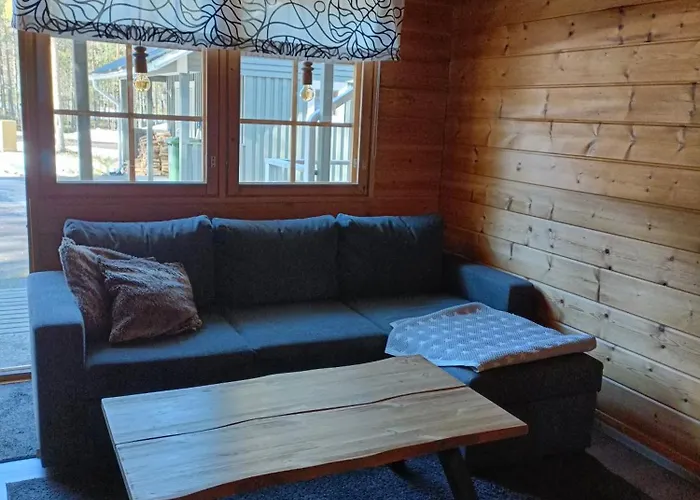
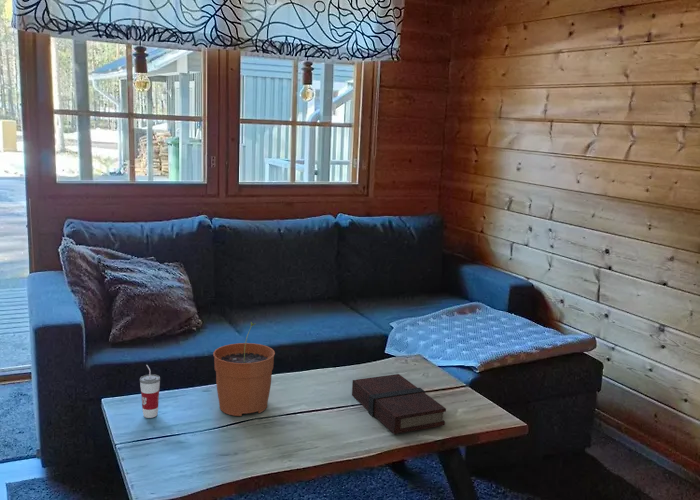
+ plant pot [212,321,276,417]
+ book [351,373,447,435]
+ cup [139,364,161,419]
